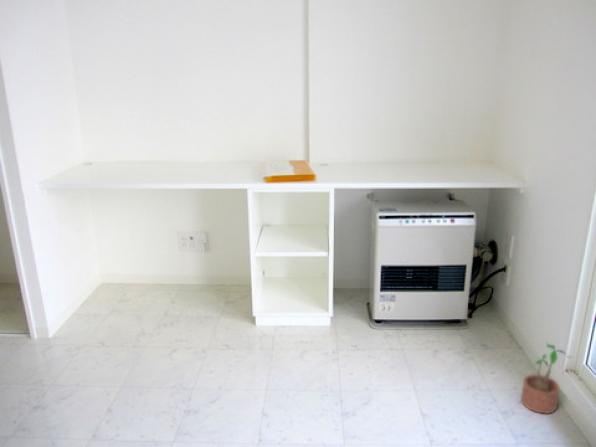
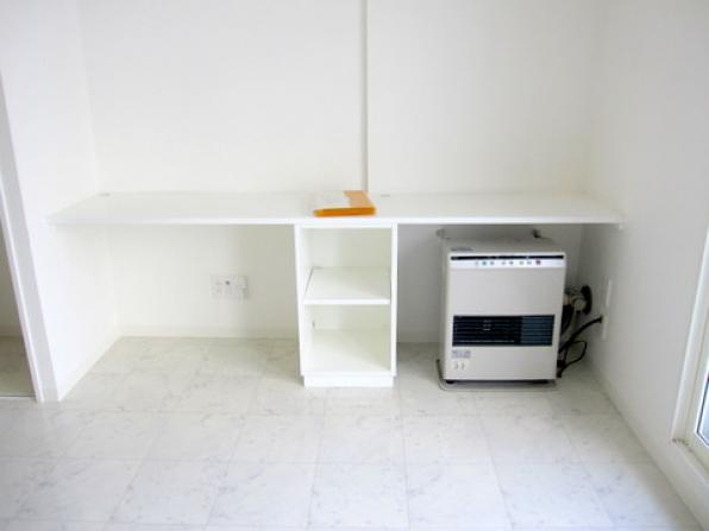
- potted plant [520,342,573,415]
